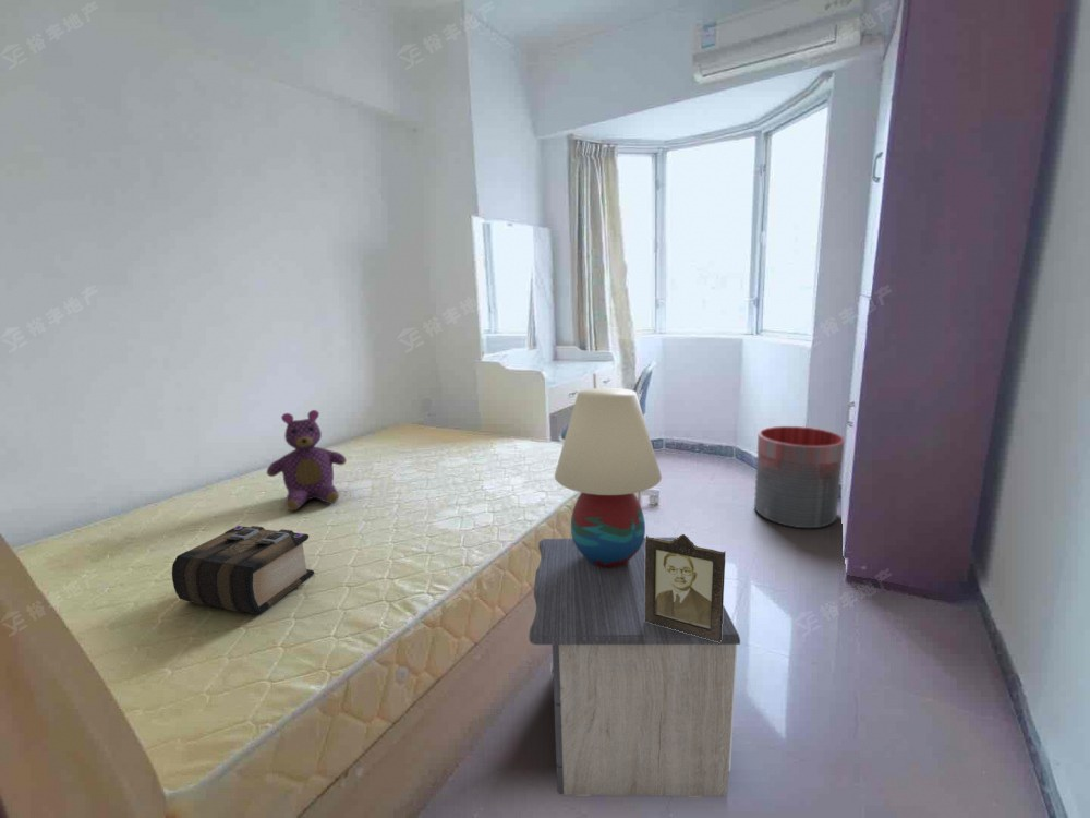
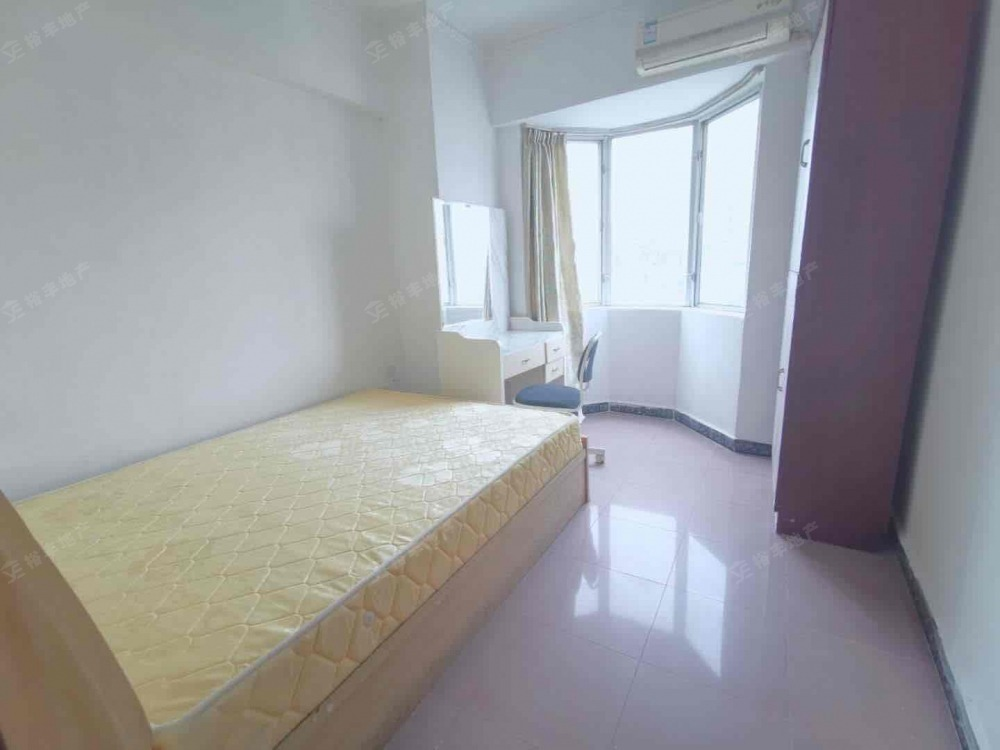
- trash can [753,425,845,530]
- table lamp [554,387,663,567]
- book [171,525,315,615]
- photo frame [644,533,727,642]
- teddy bear [266,409,348,512]
- nightstand [528,537,741,798]
